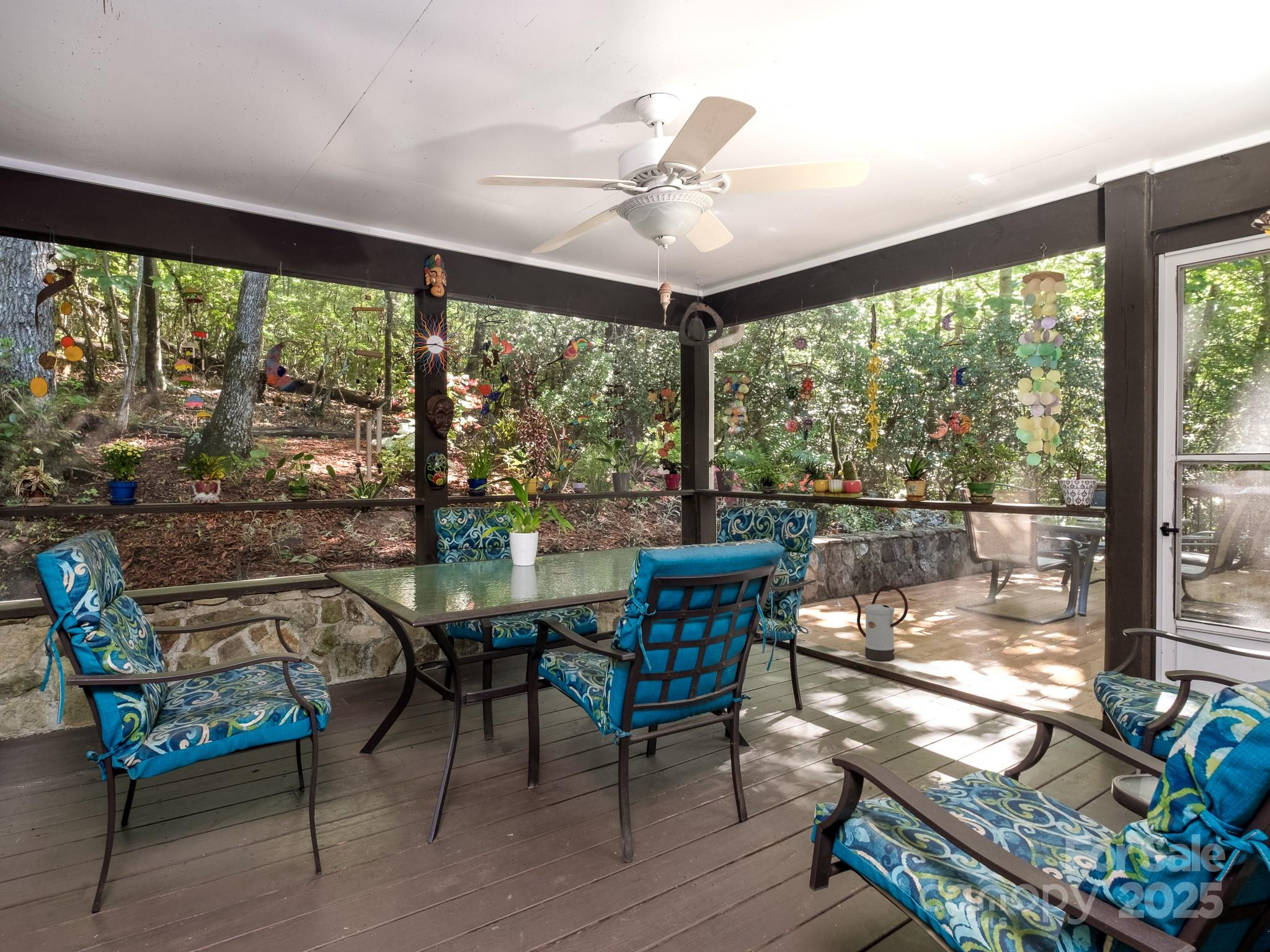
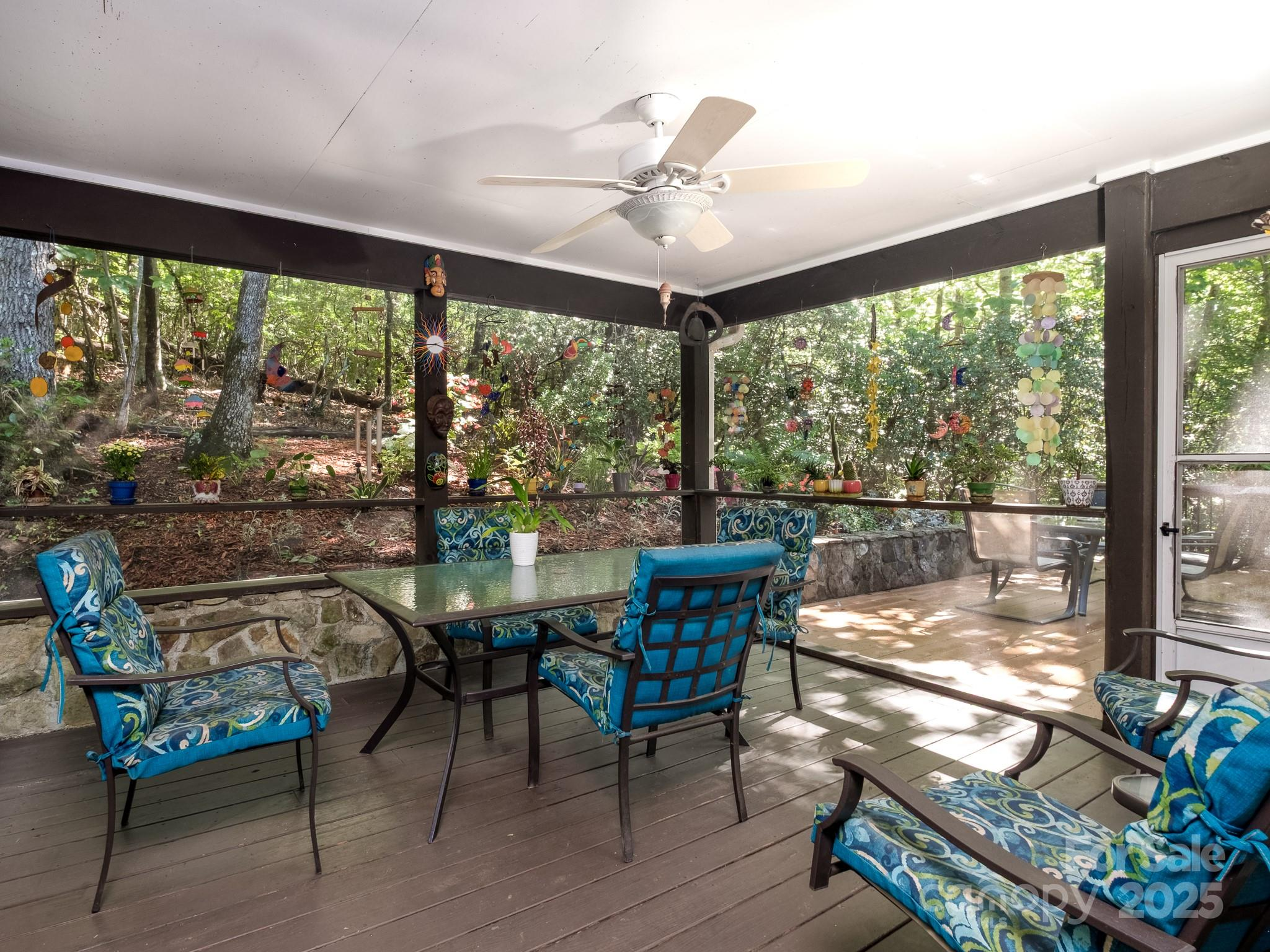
- watering can [851,584,908,661]
